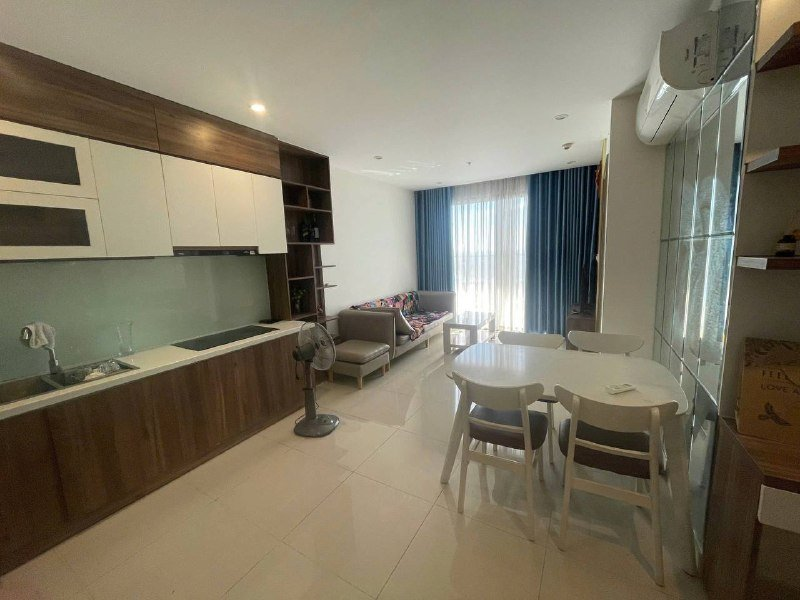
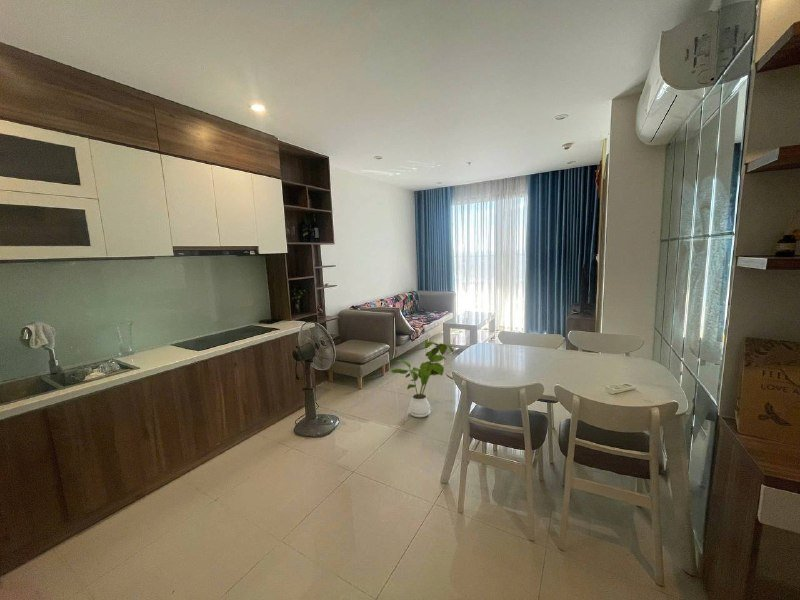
+ house plant [390,341,455,418]
